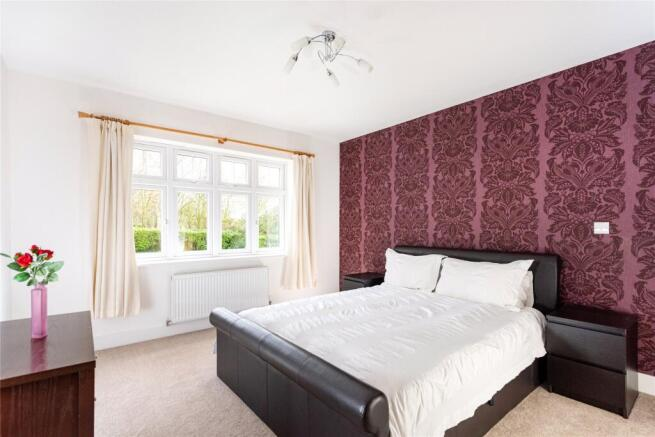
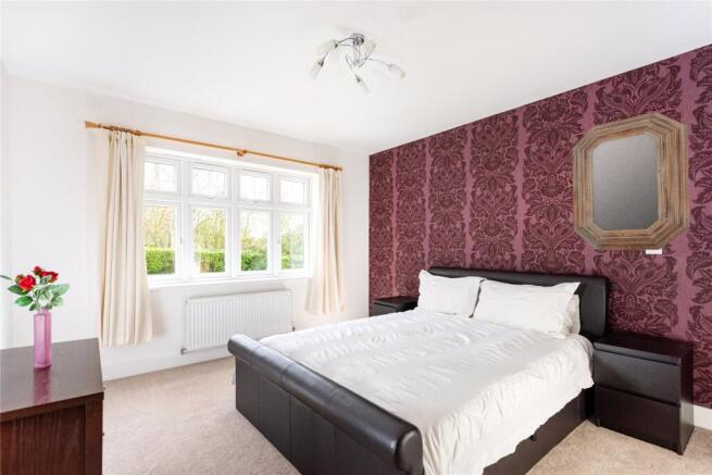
+ home mirror [571,111,691,251]
